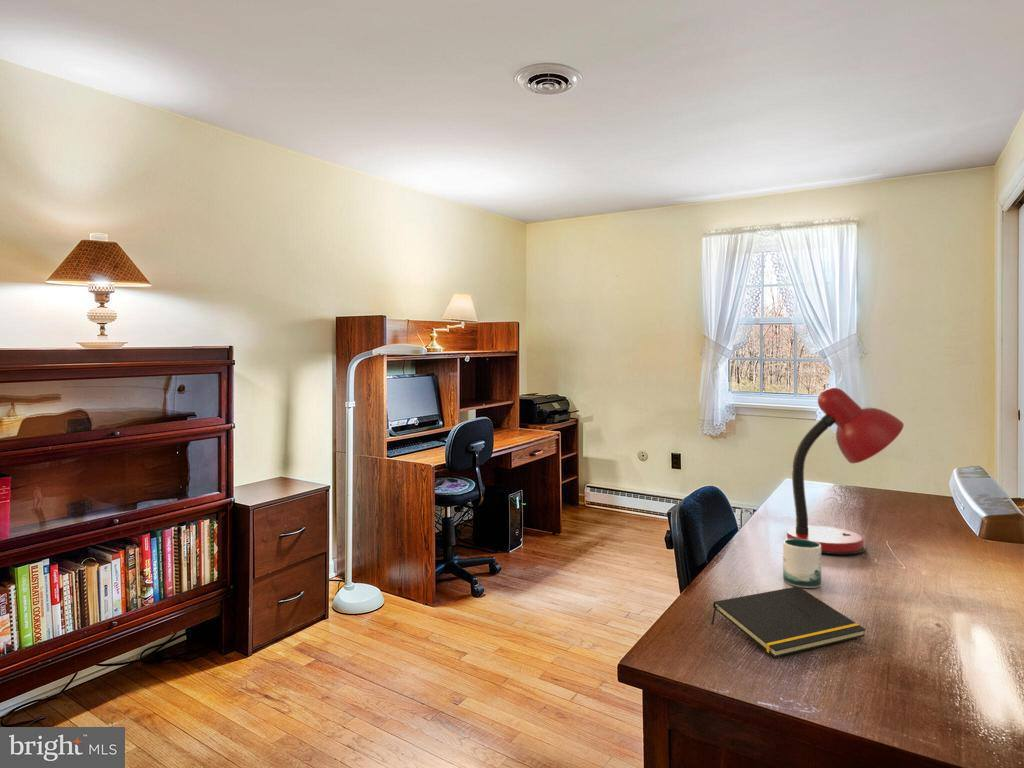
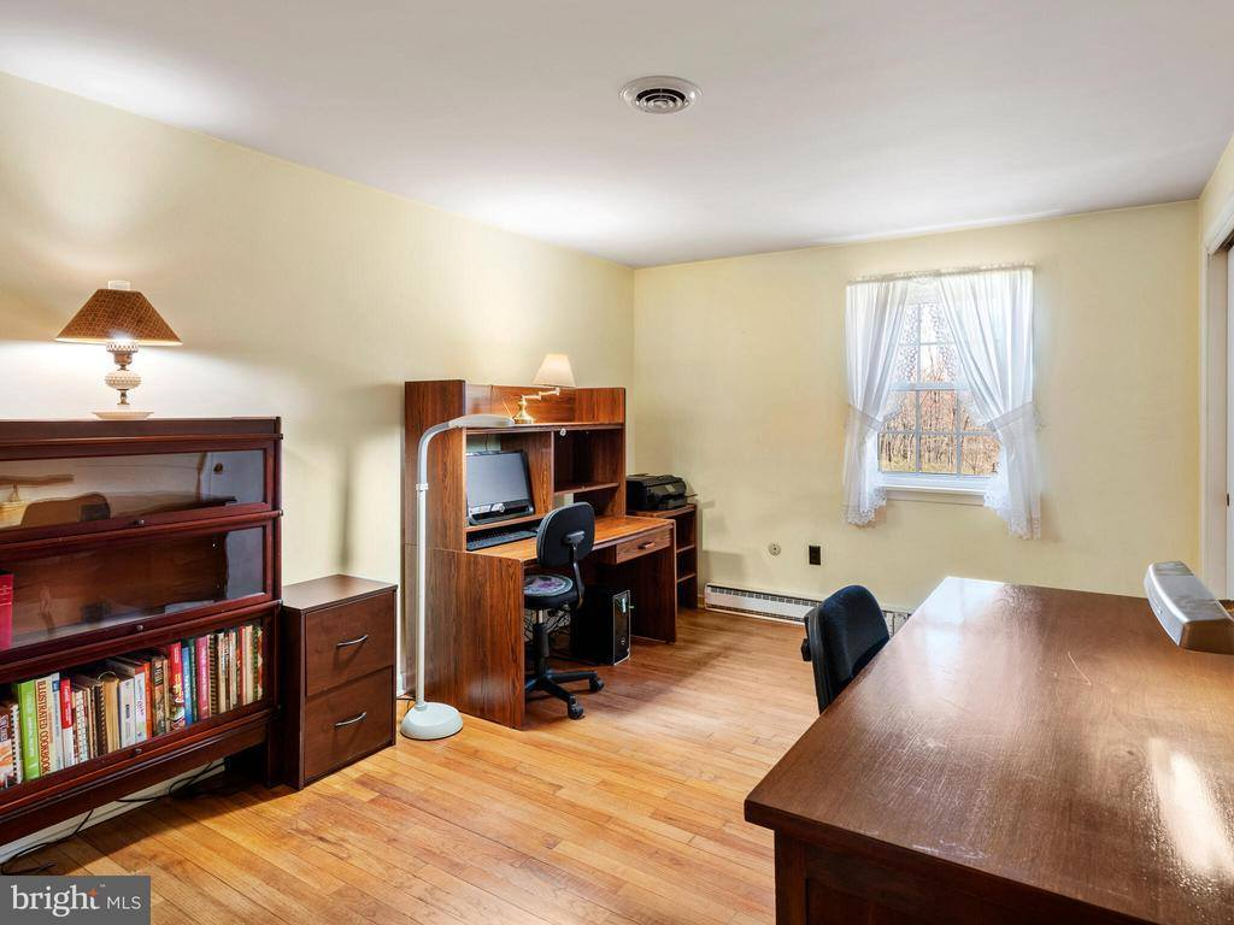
- mug [782,539,822,589]
- desk lamp [784,387,905,555]
- notepad [710,586,867,658]
